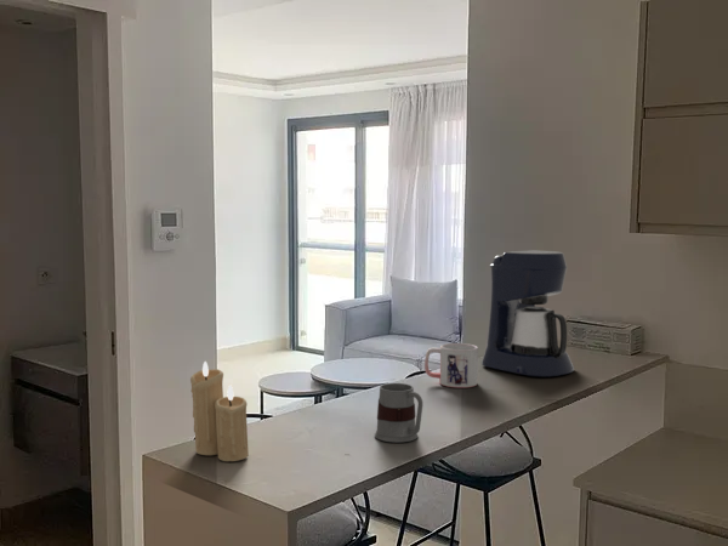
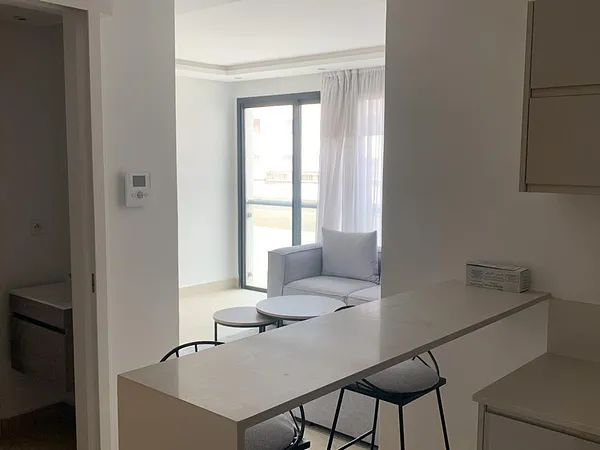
- coffee maker [480,249,575,377]
- mug [374,382,423,444]
- candle [189,360,250,462]
- mug [423,342,479,389]
